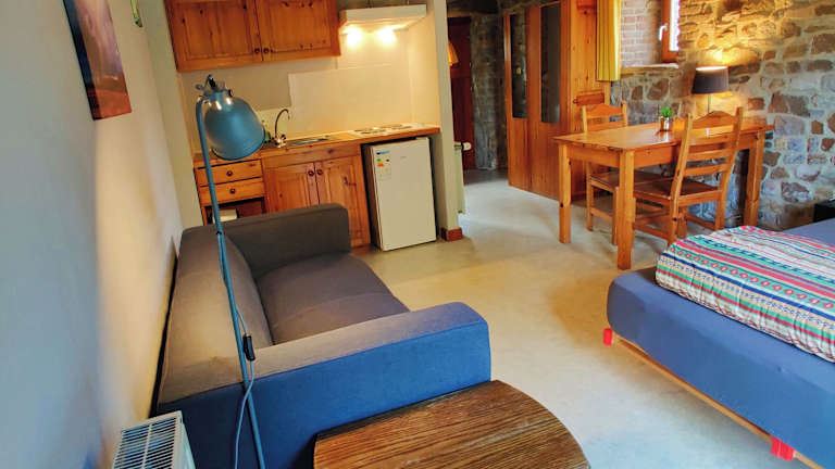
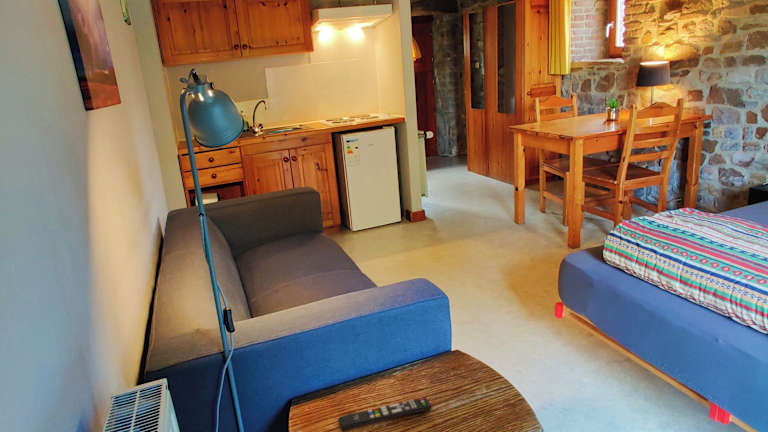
+ remote control [337,396,433,432]
